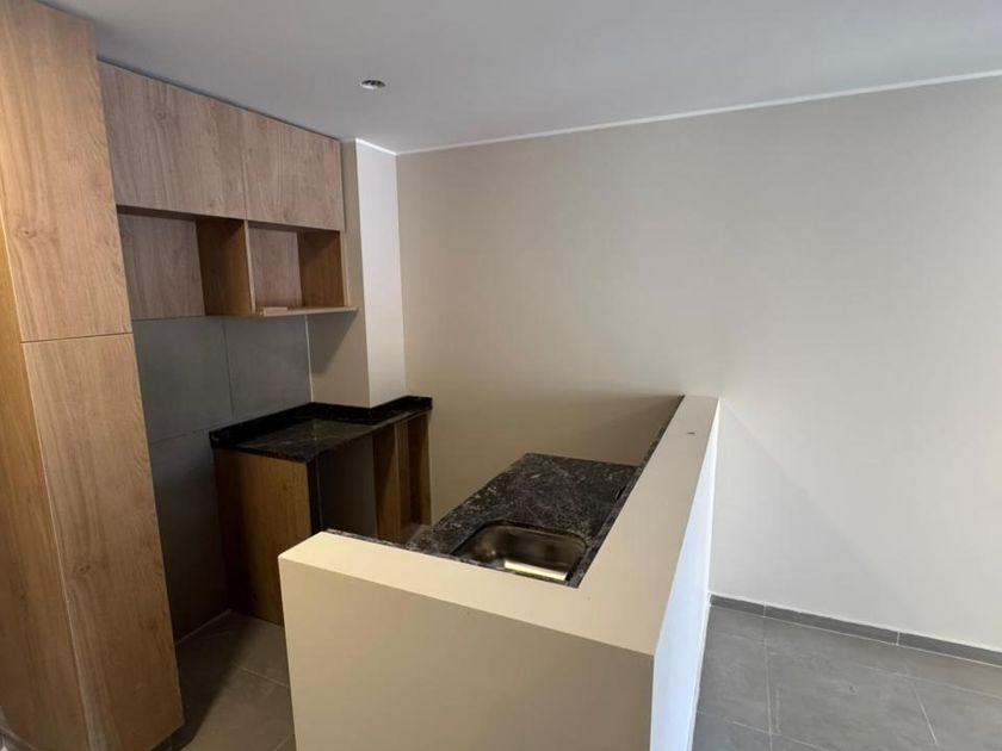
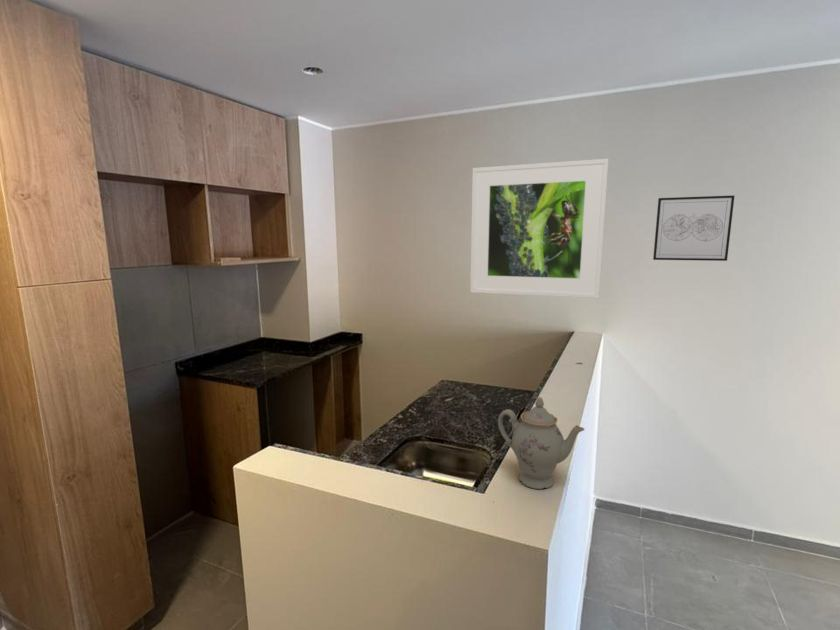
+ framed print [469,158,610,299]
+ chinaware [497,396,586,490]
+ wall art [652,194,735,262]
